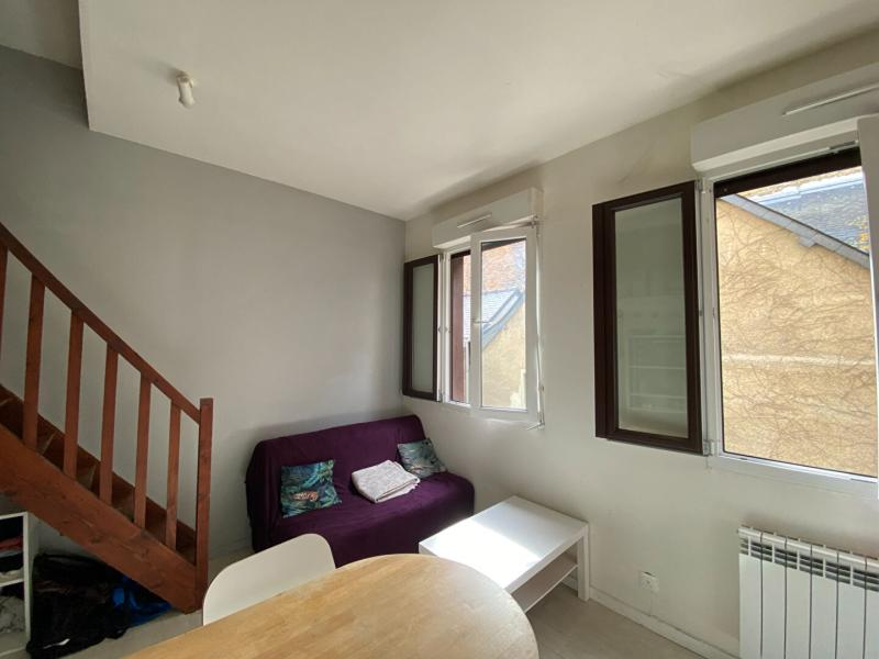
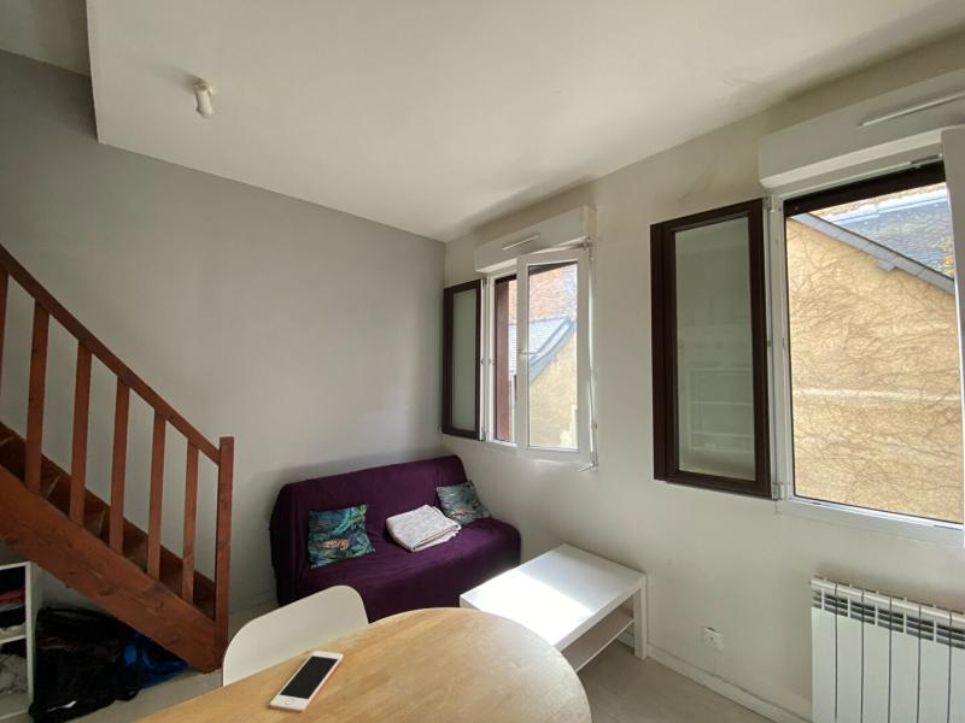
+ cell phone [269,649,344,713]
